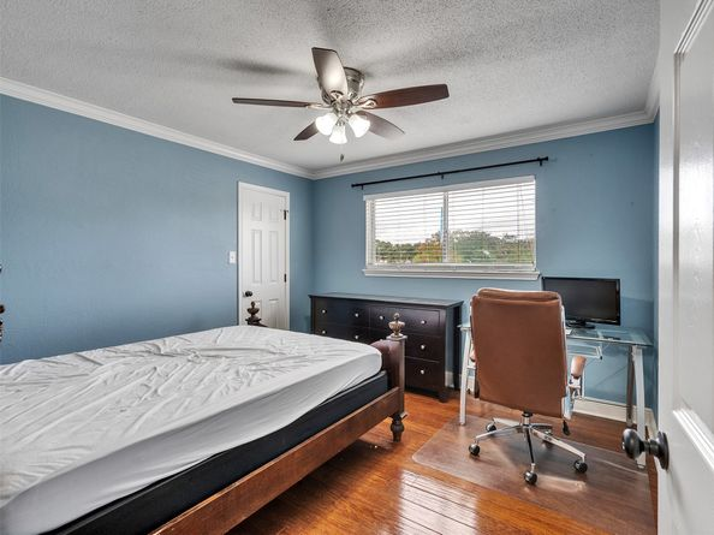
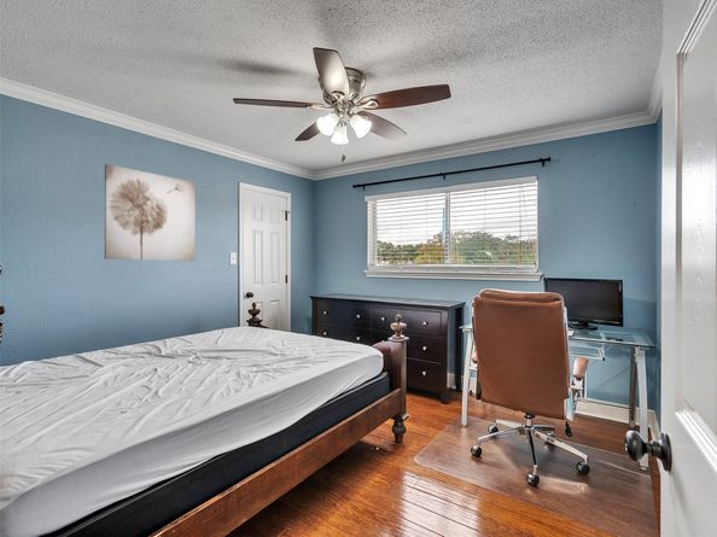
+ wall art [104,163,197,262]
